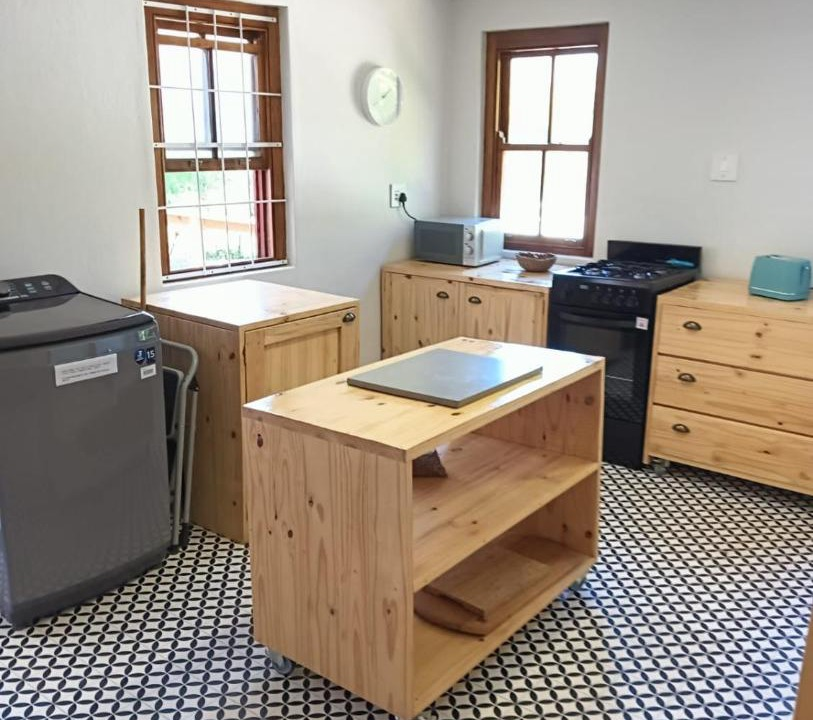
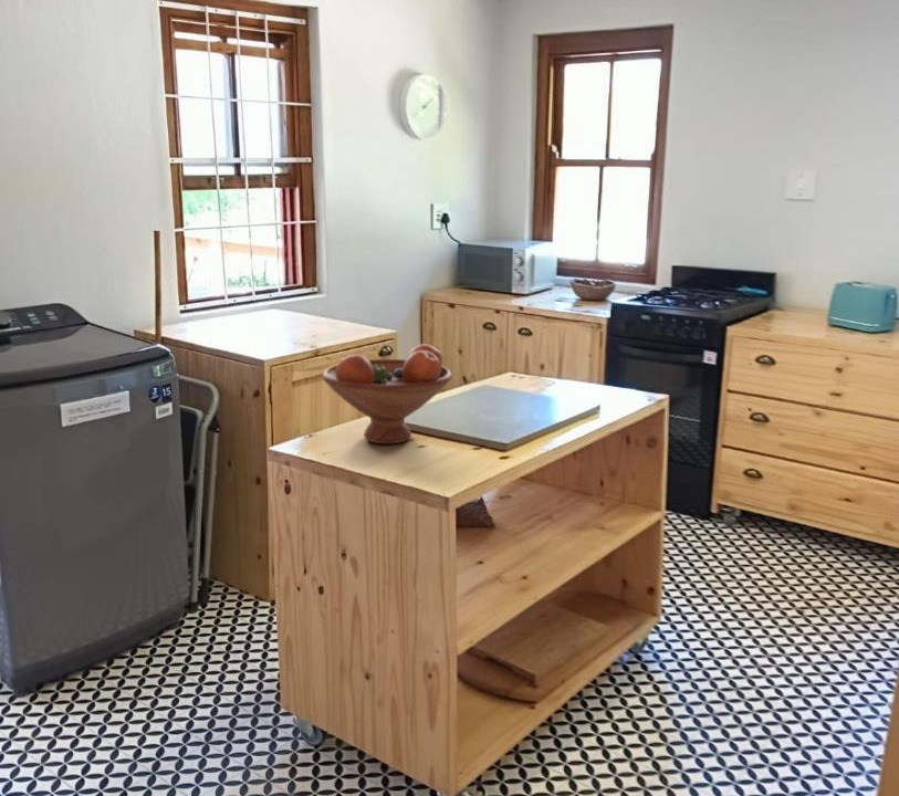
+ fruit bowl [321,343,453,444]
